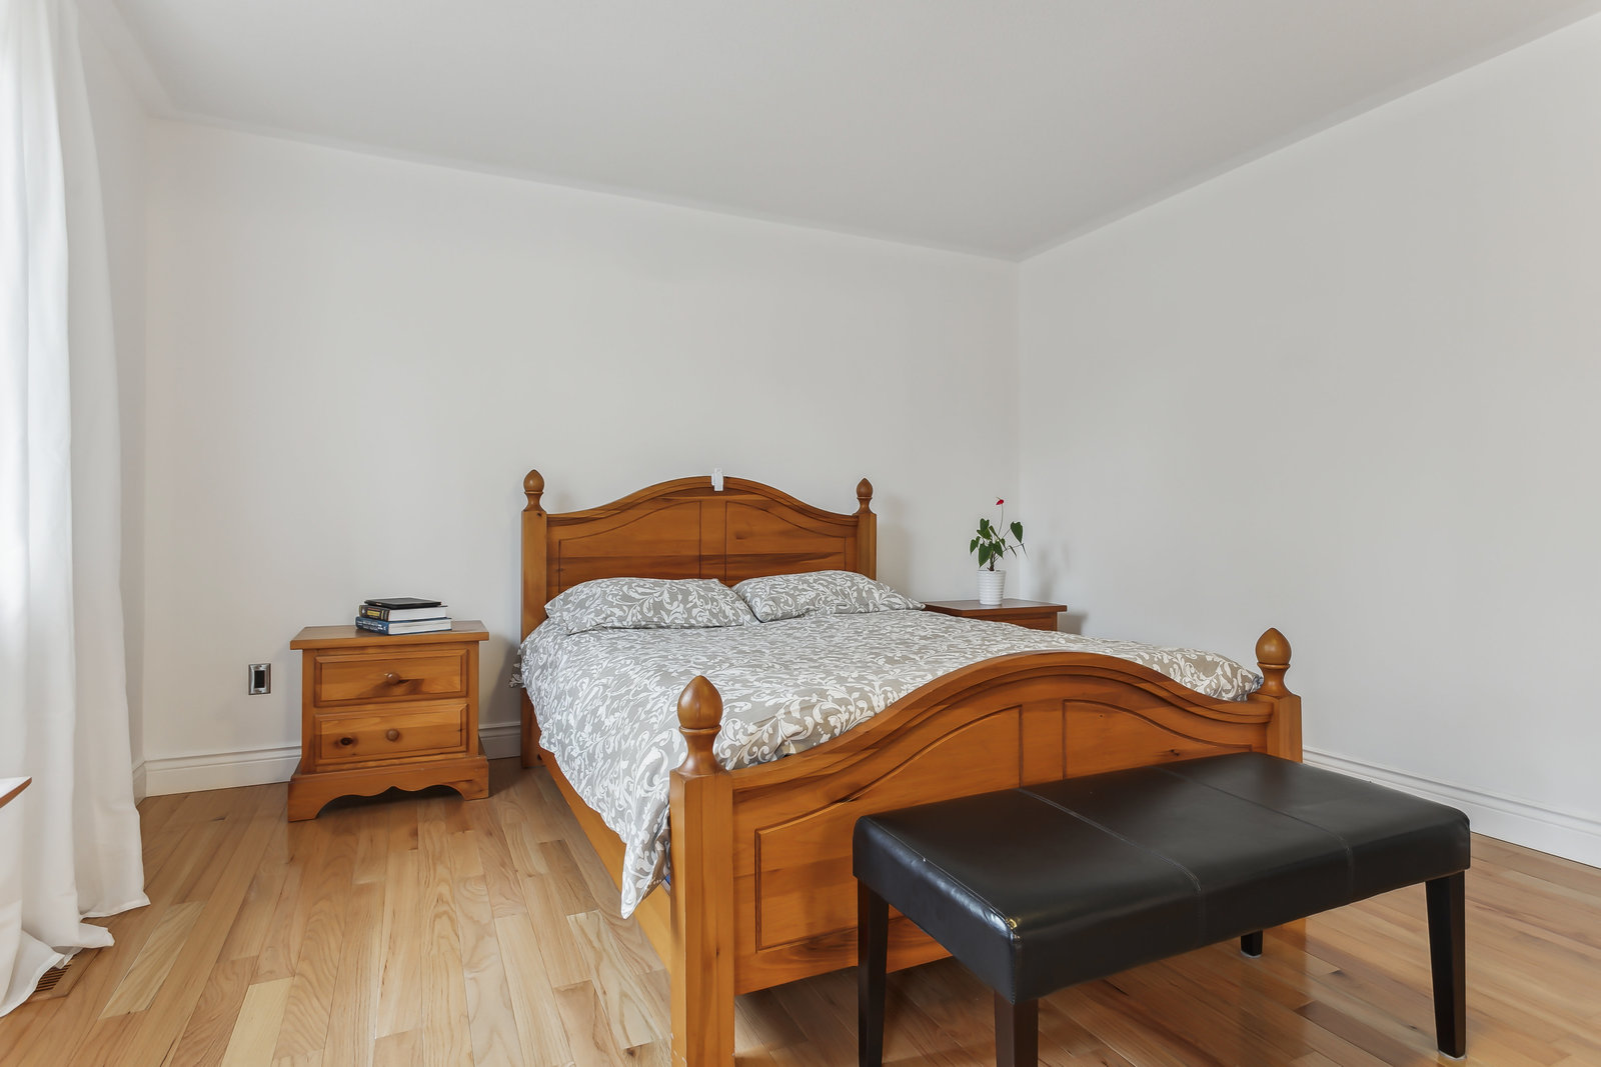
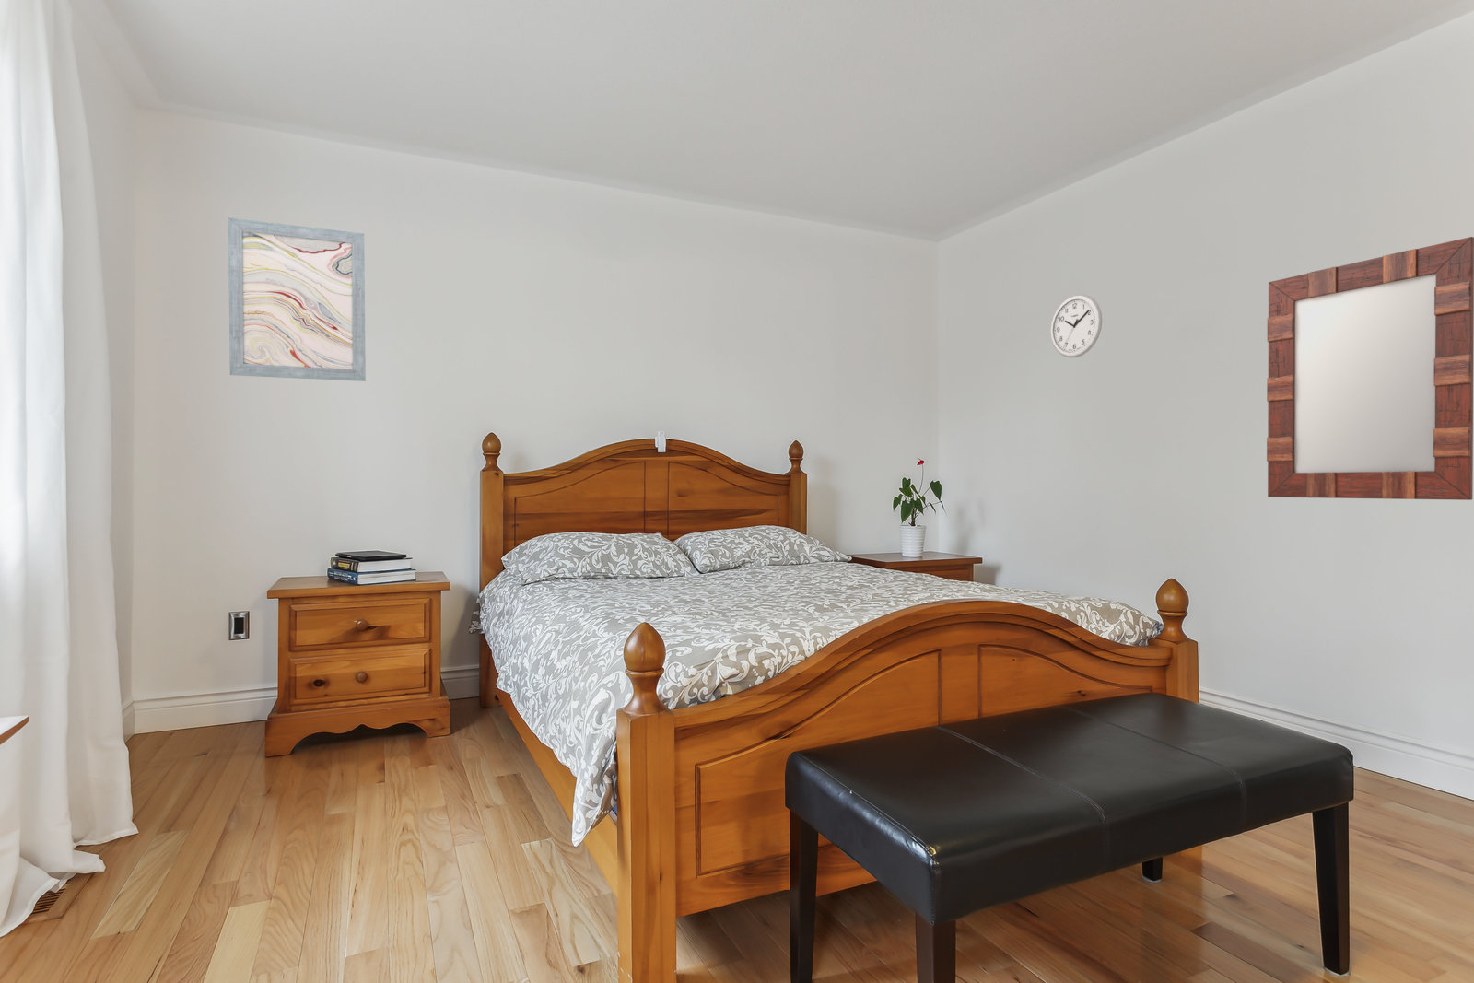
+ wall clock [1050,293,1102,359]
+ home mirror [1266,236,1474,501]
+ wall art [227,216,366,382]
